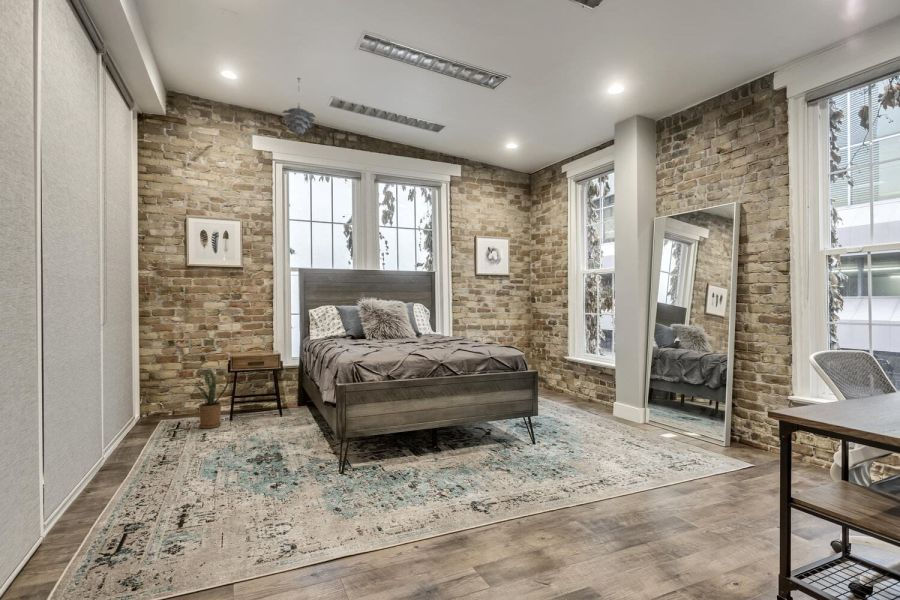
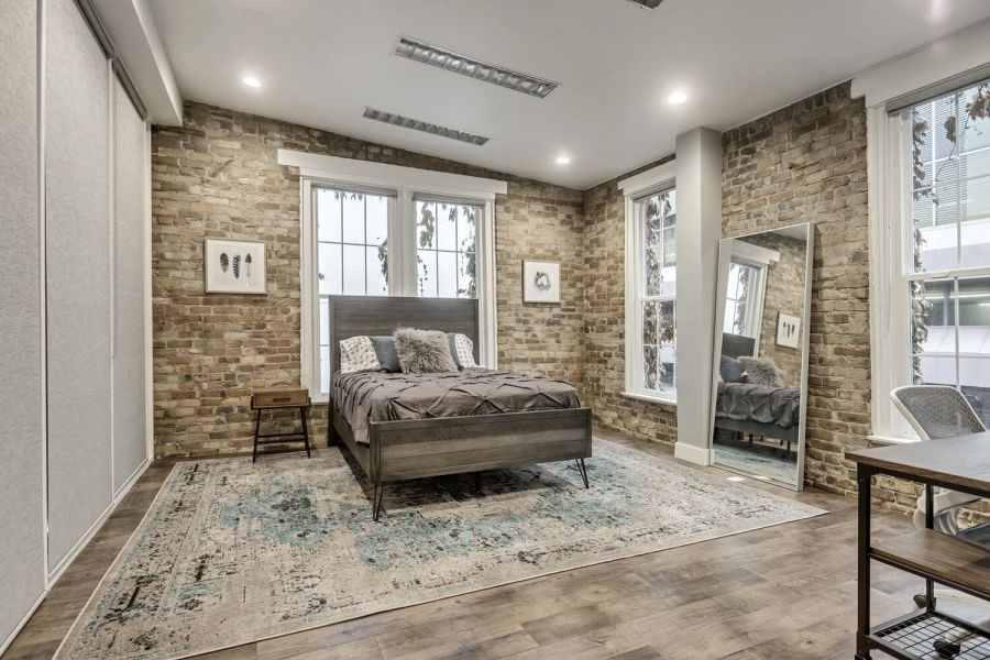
- house plant [184,367,230,430]
- pendant light [281,77,316,136]
